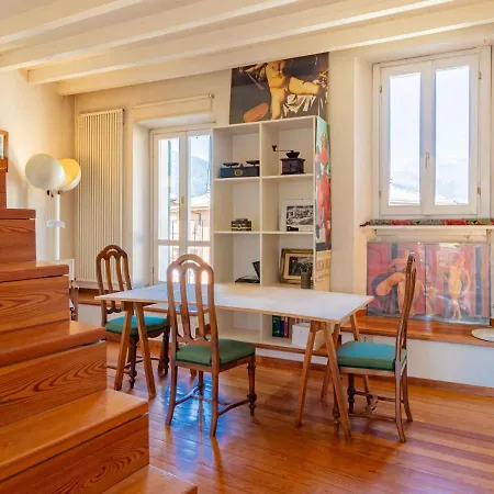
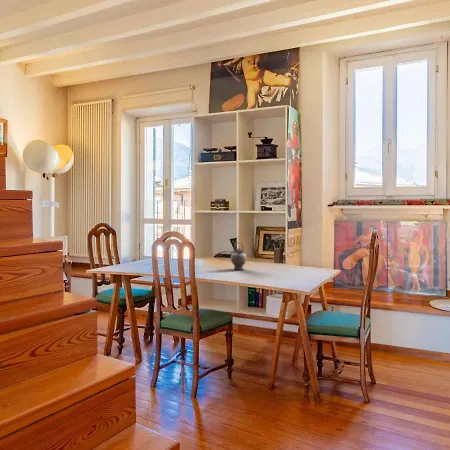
+ teapot [230,241,250,271]
